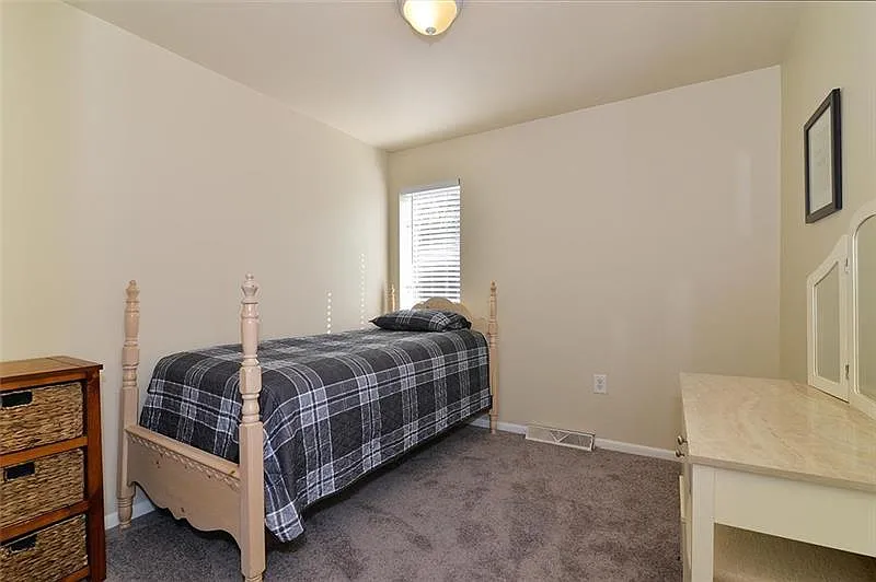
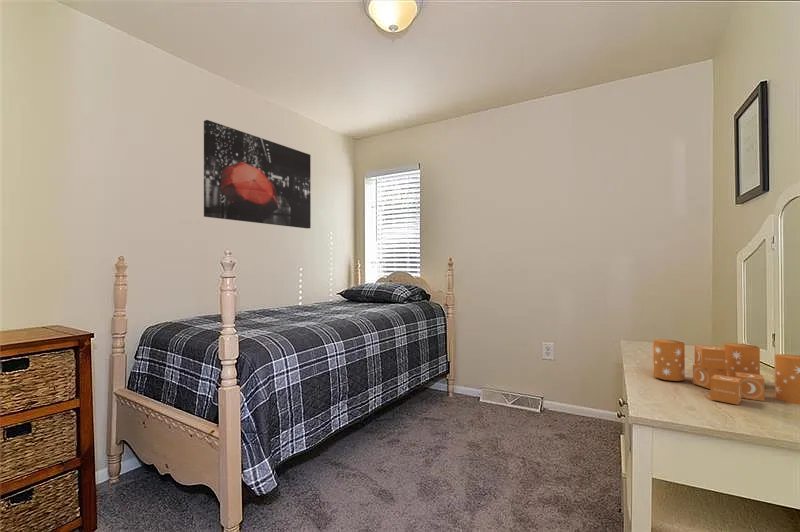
+ candle [652,338,800,406]
+ wall art [203,119,312,230]
